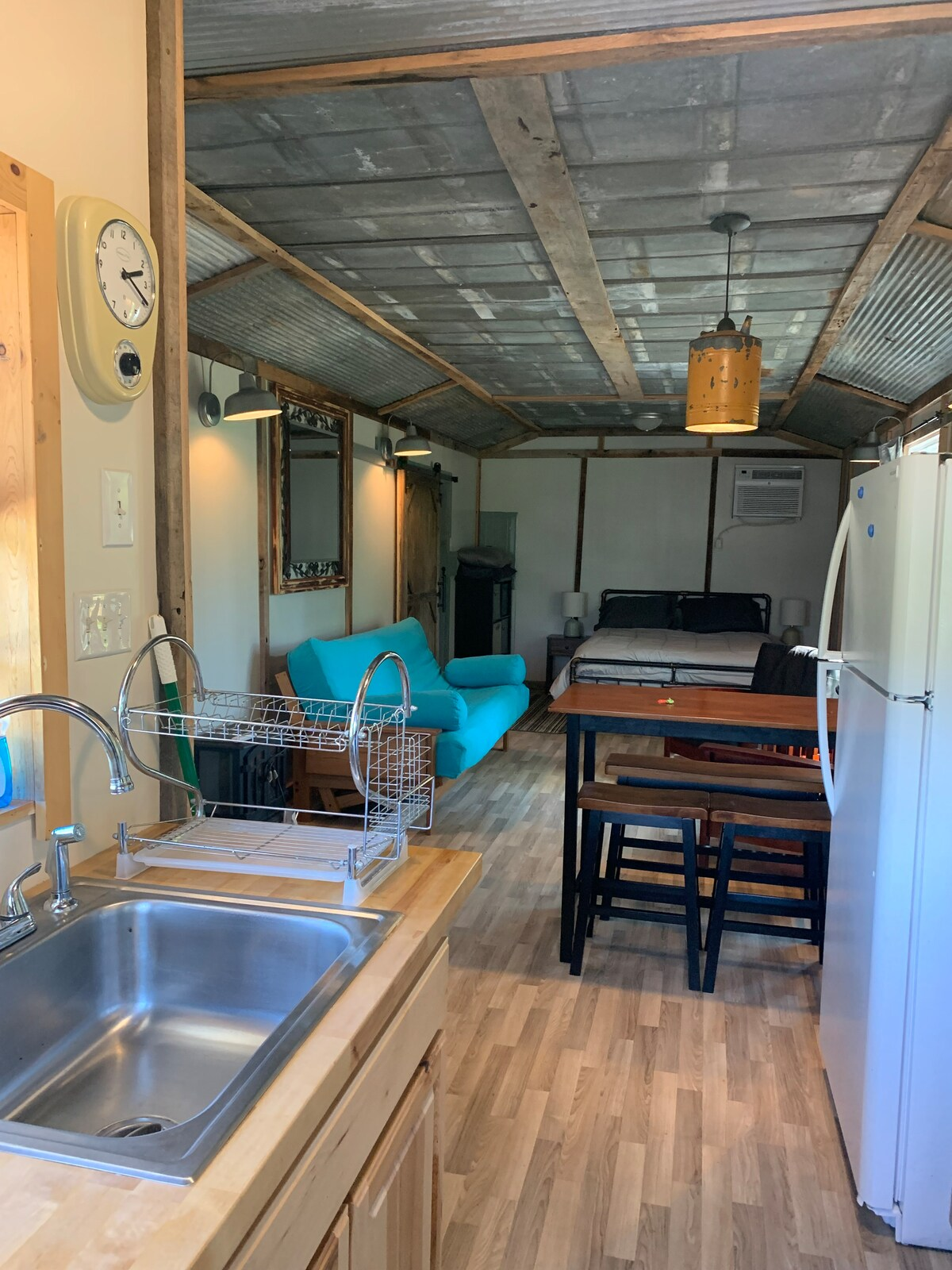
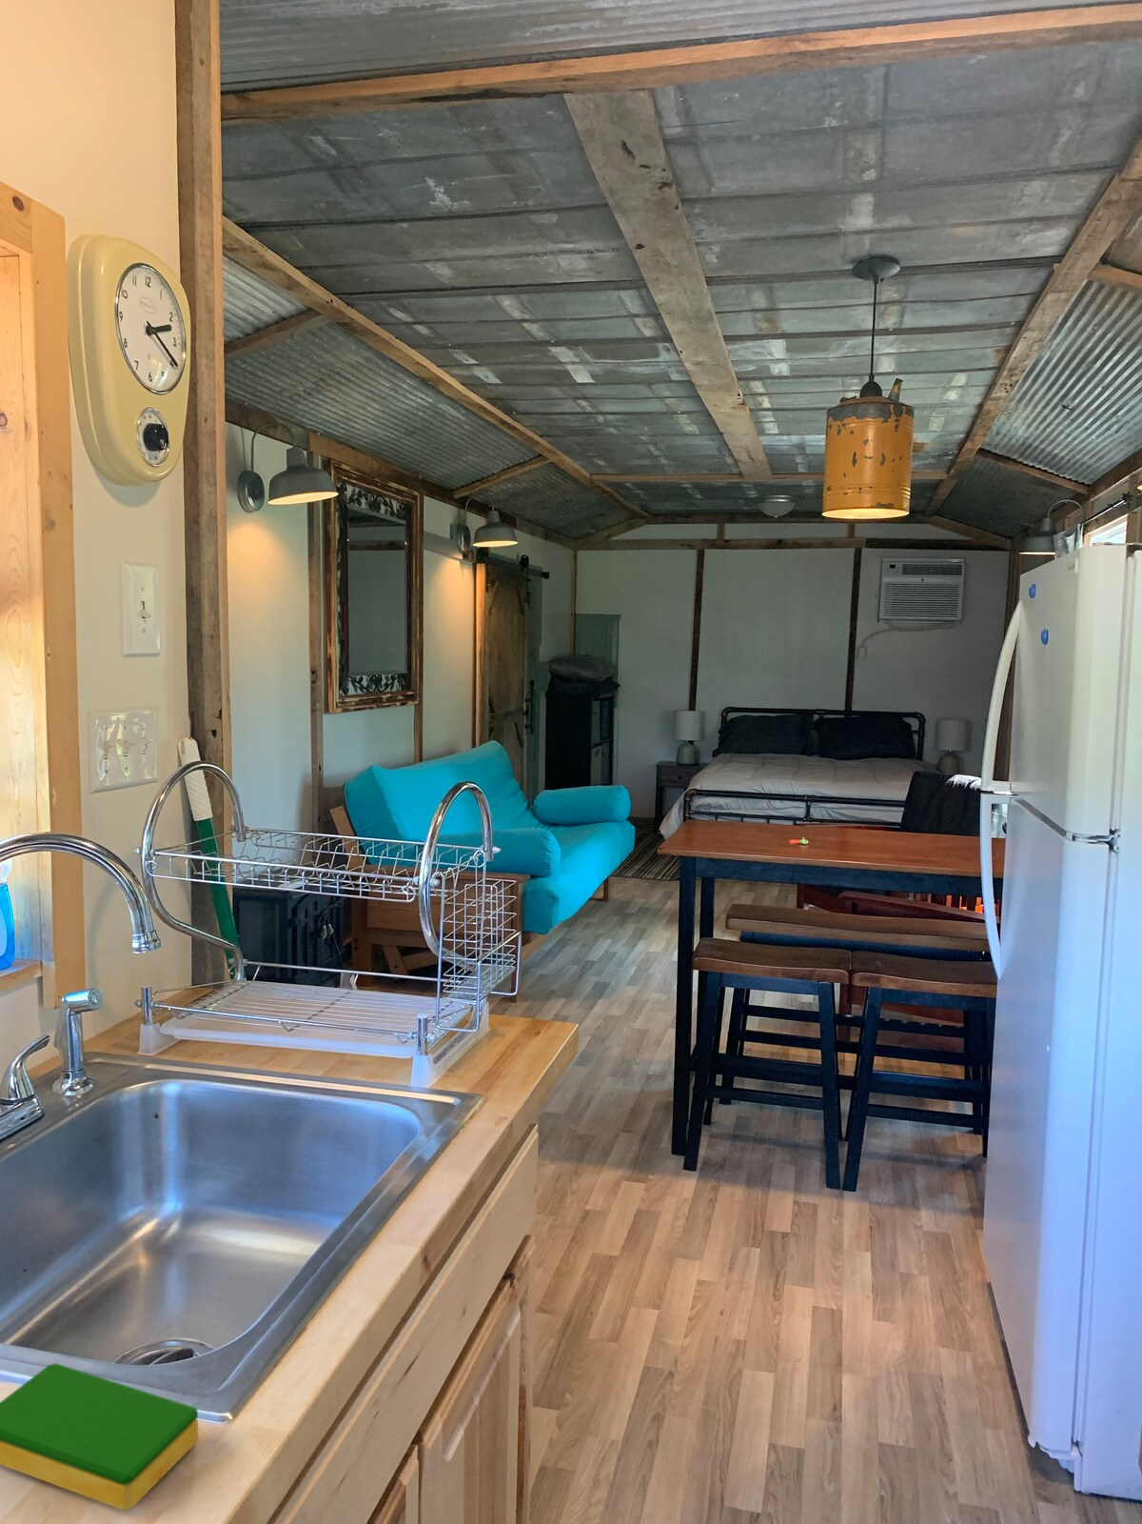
+ dish sponge [0,1362,199,1512]
